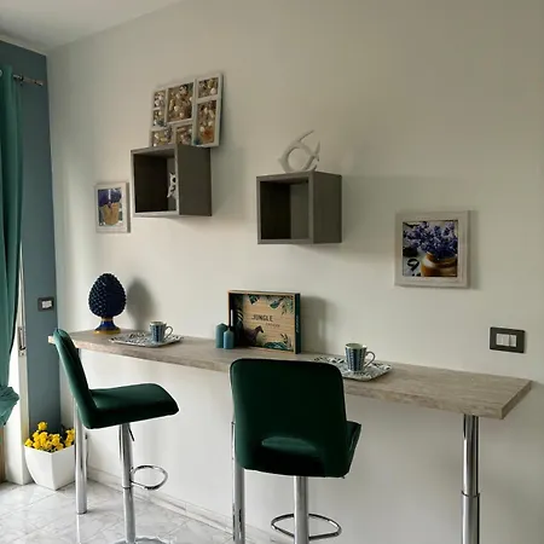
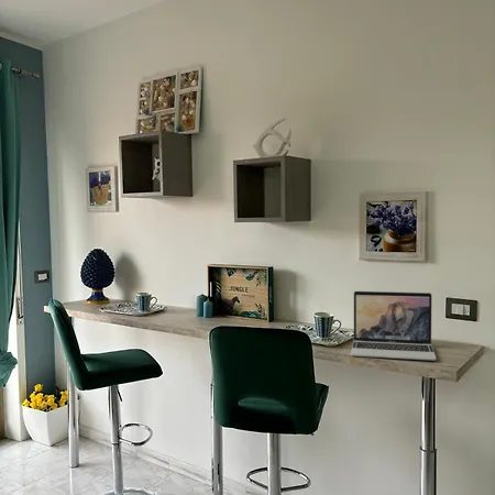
+ laptop [350,290,437,361]
